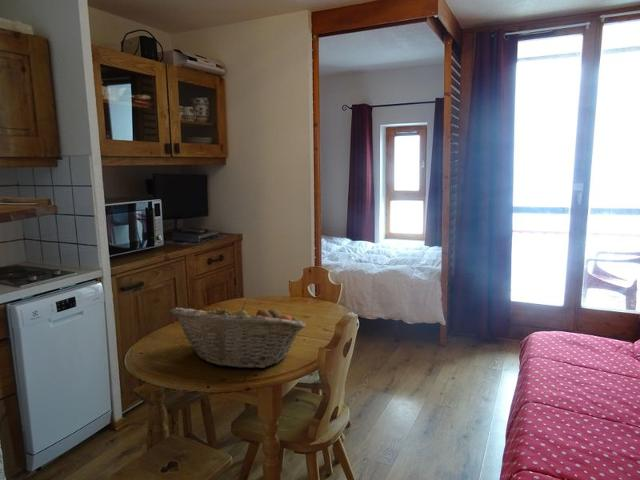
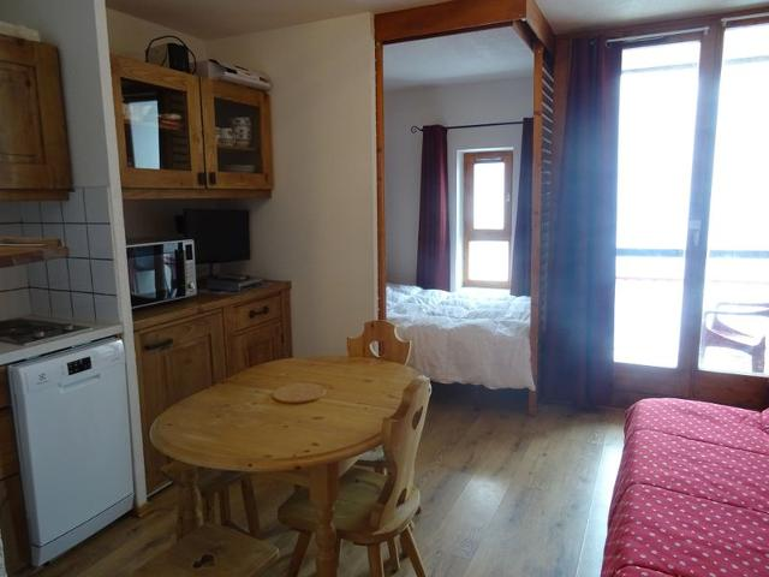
- fruit basket [169,301,307,369]
